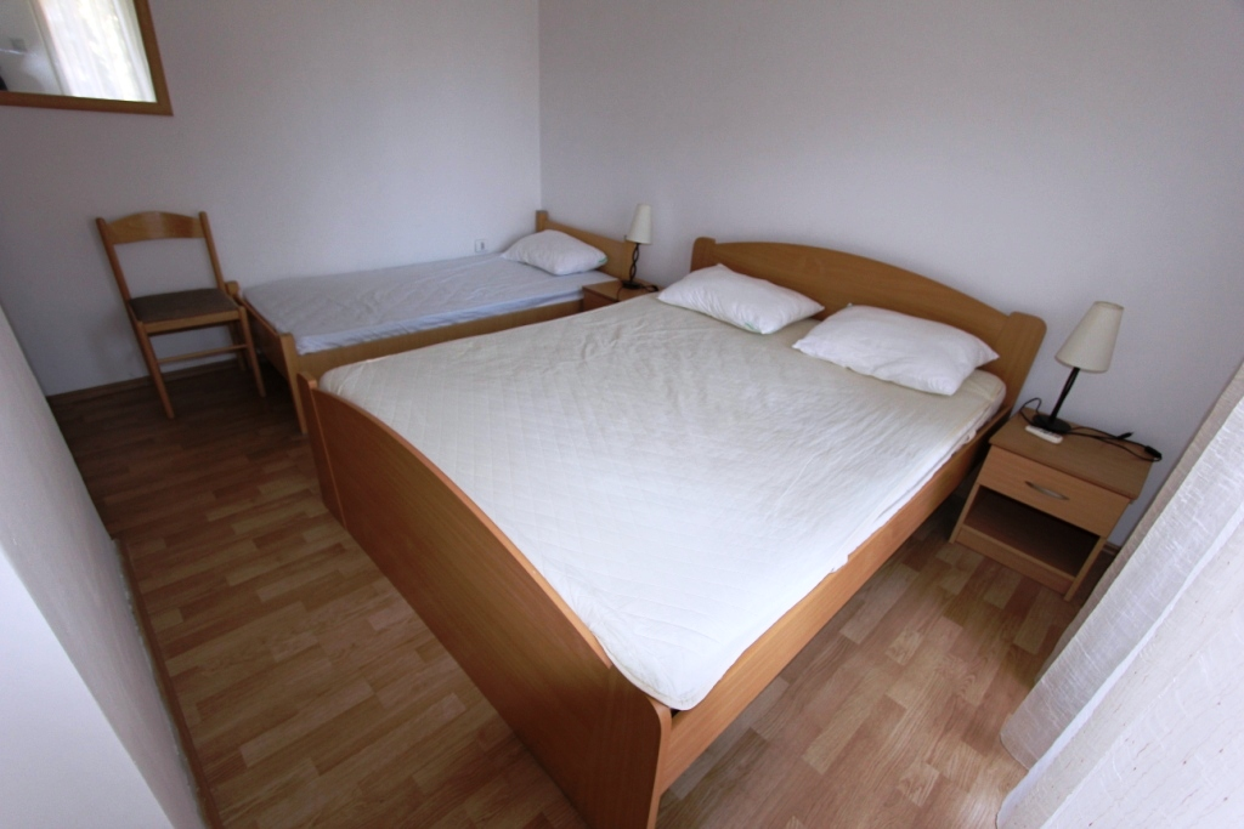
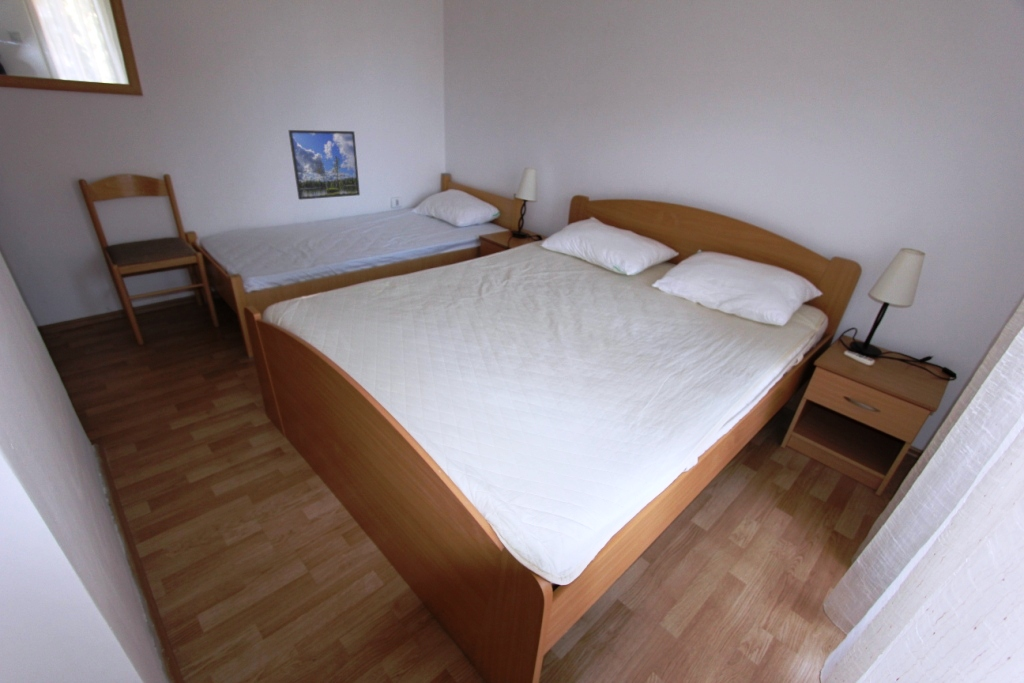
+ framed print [287,129,361,201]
